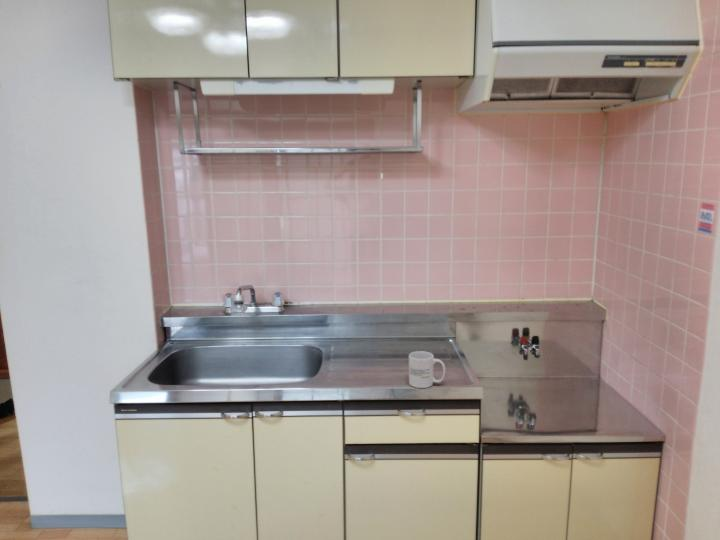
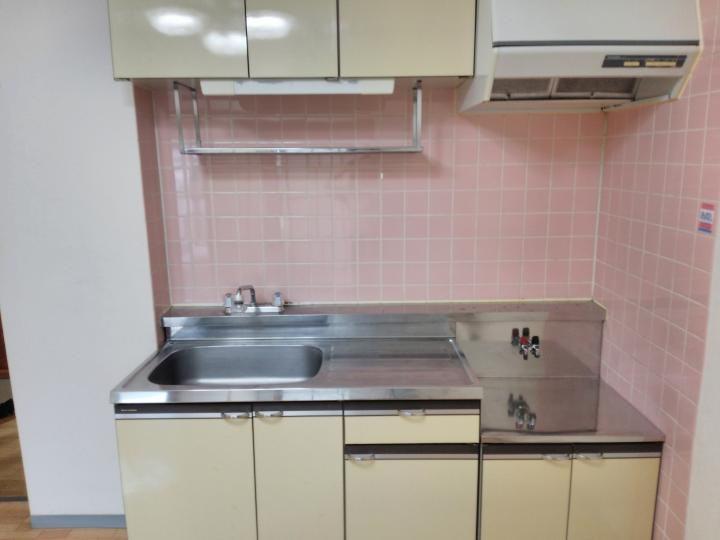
- mug [408,350,447,389]
